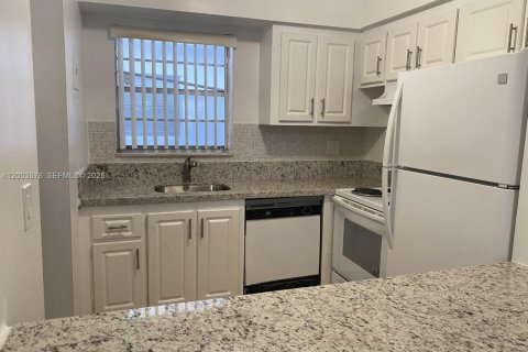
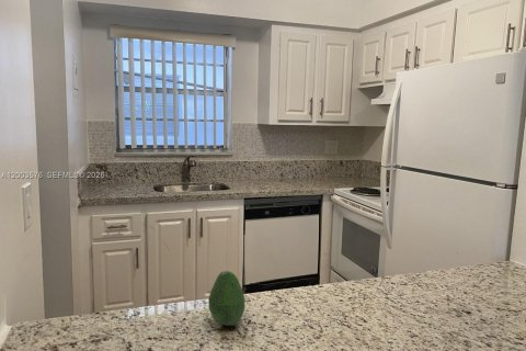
+ fruit [207,270,245,327]
